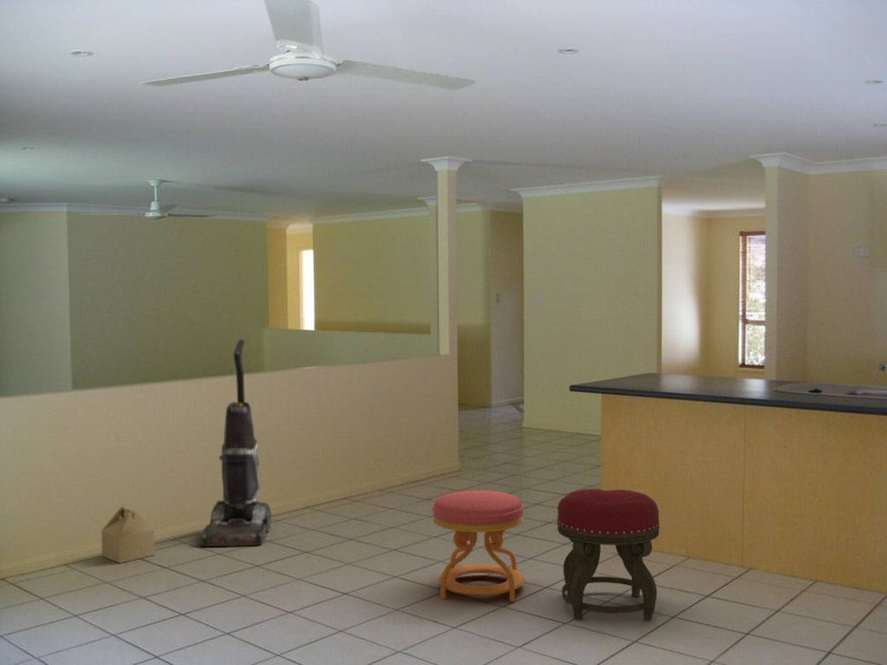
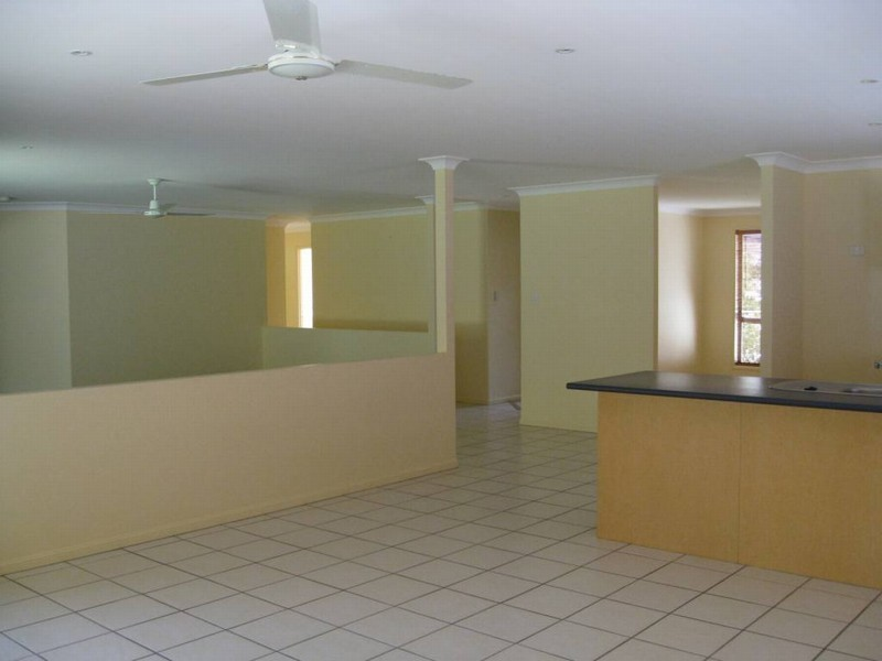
- stool [431,490,526,603]
- stool [555,488,661,621]
- vacuum cleaner [200,338,273,548]
- cardboard box [101,505,156,564]
